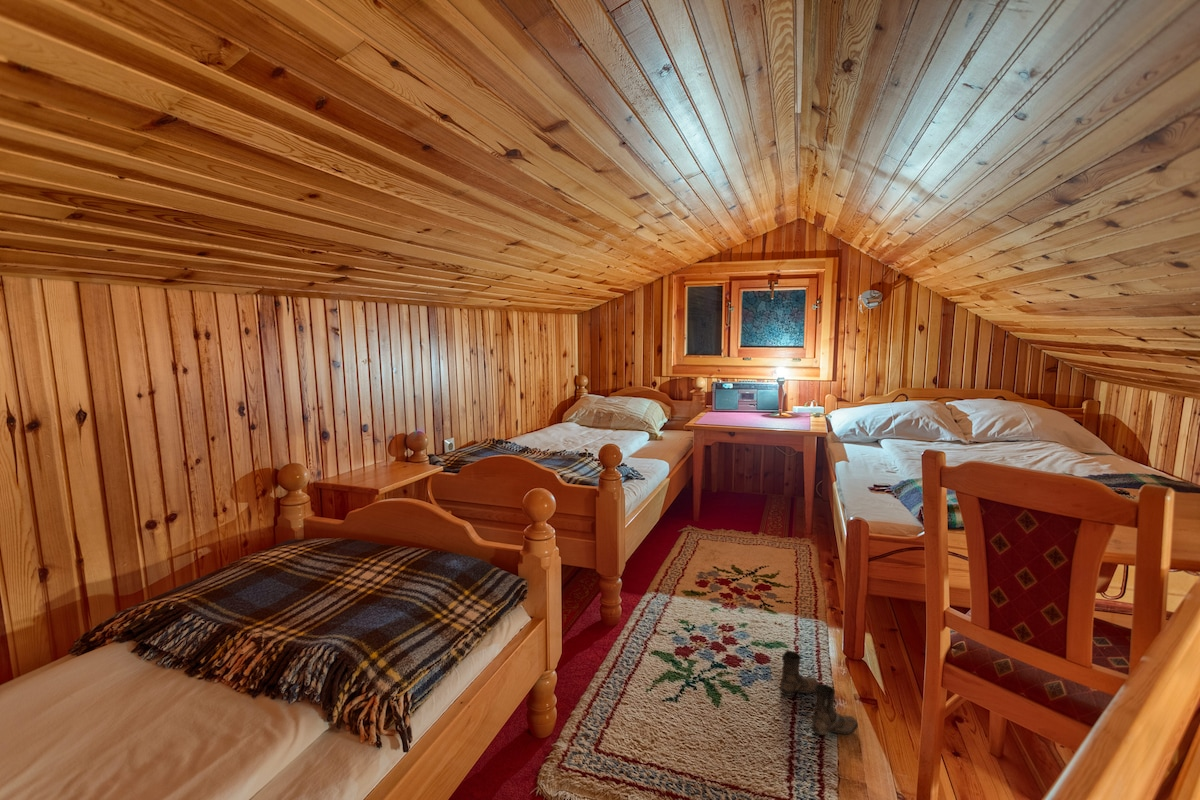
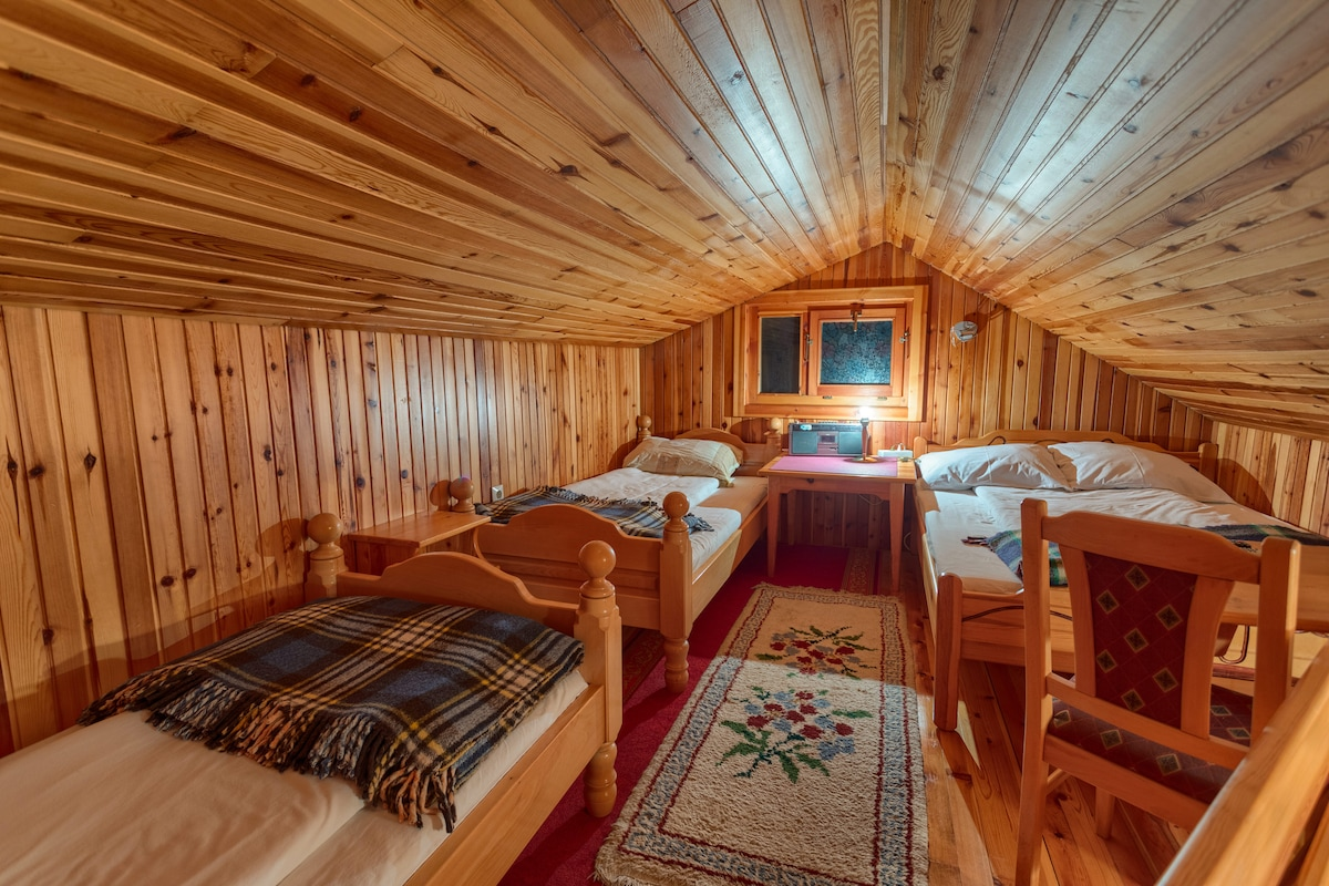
- boots [779,649,859,736]
